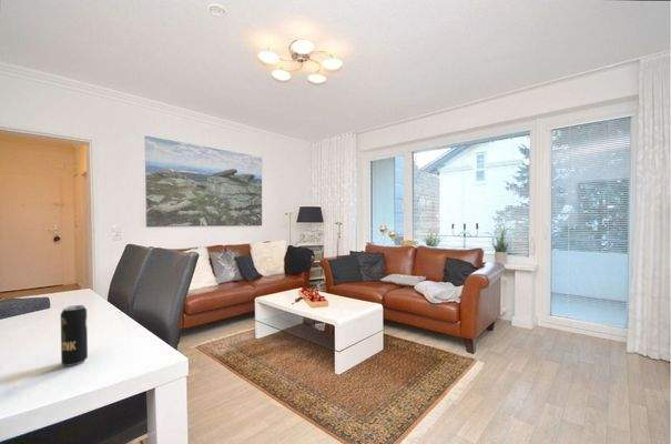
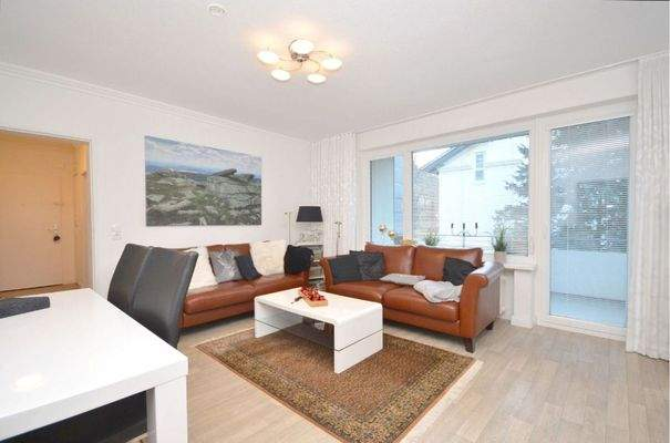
- beverage can [60,304,89,367]
